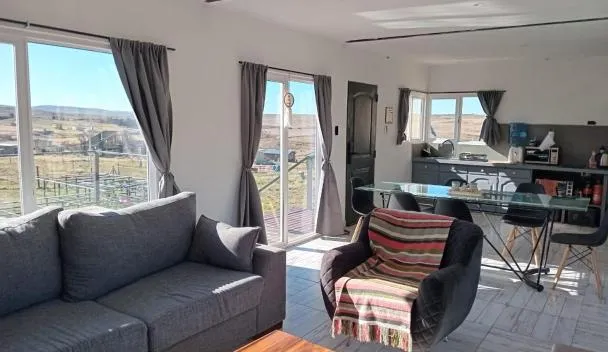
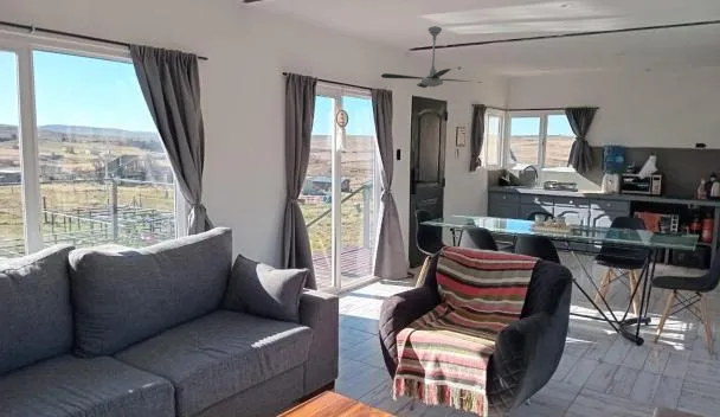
+ ceiling fan [380,25,483,89]
